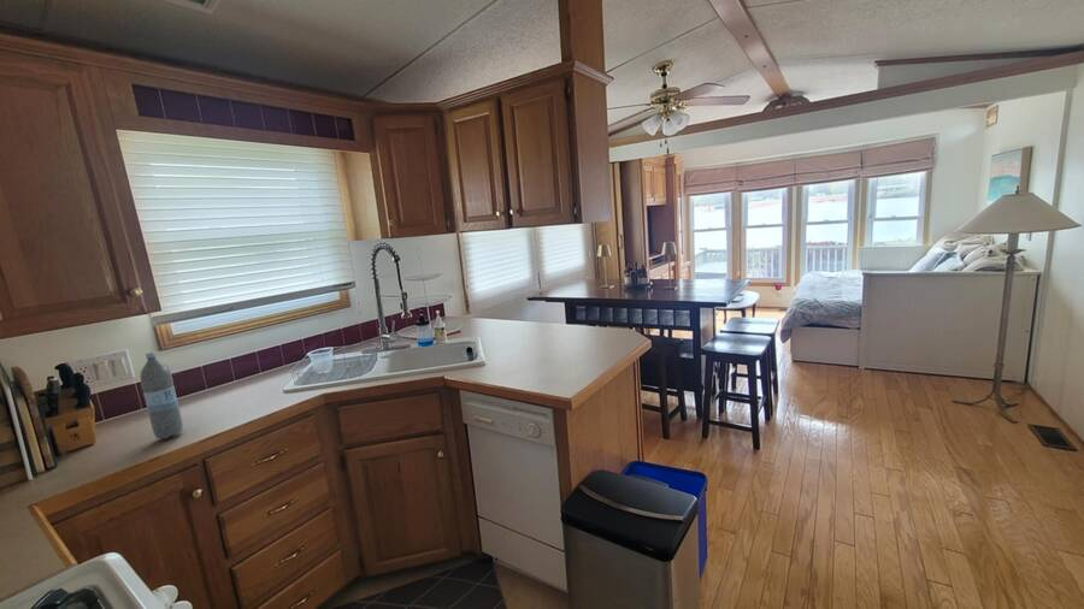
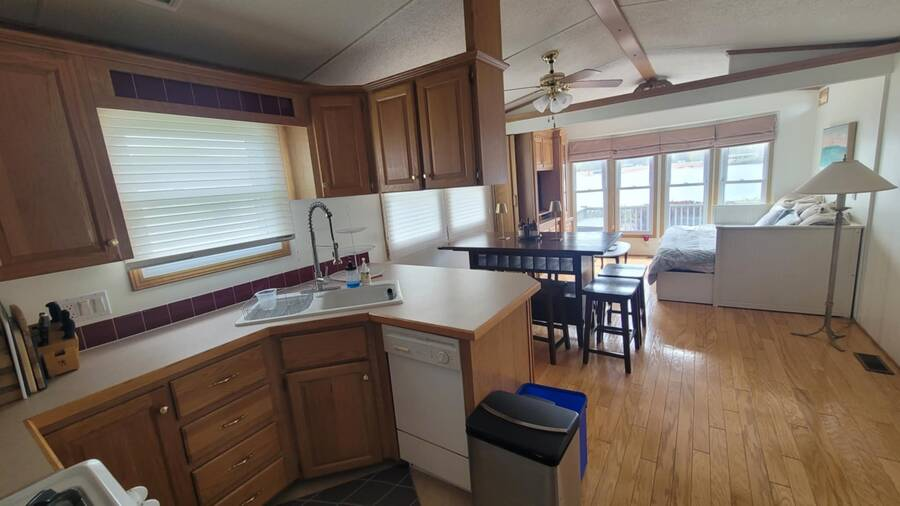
- water bottle [139,350,184,441]
